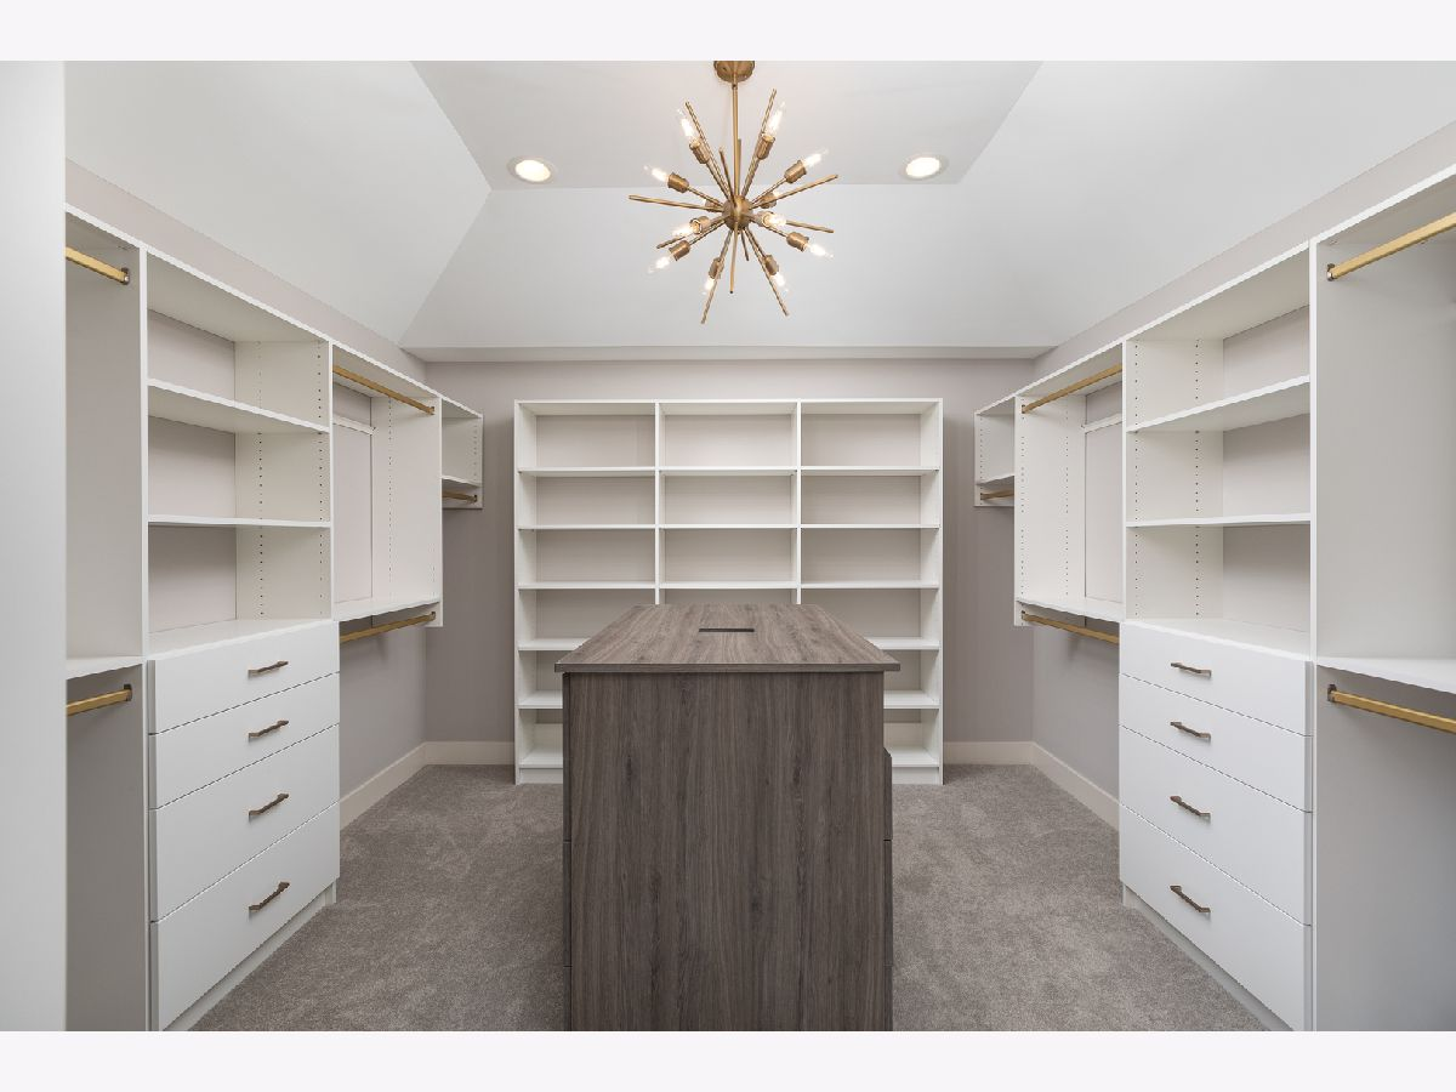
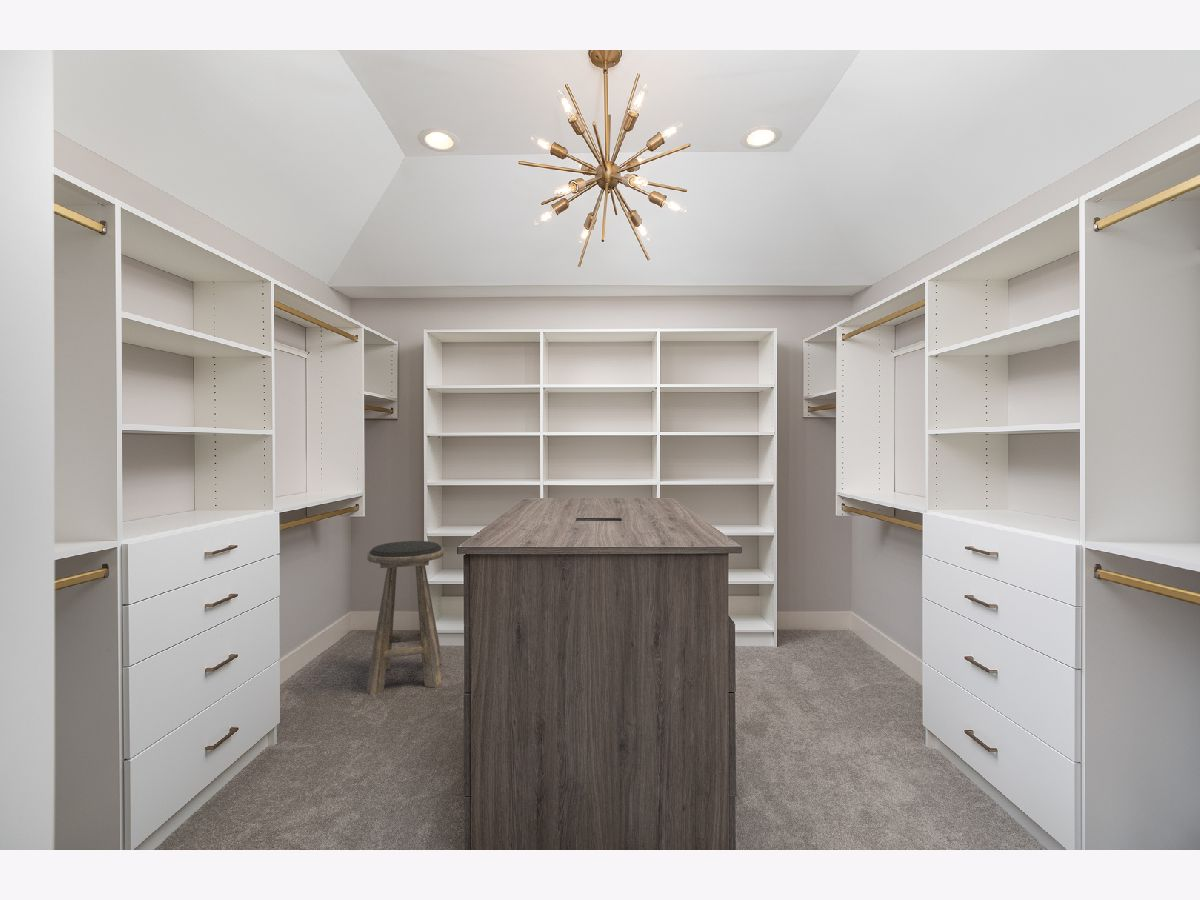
+ stool [366,540,445,696]
